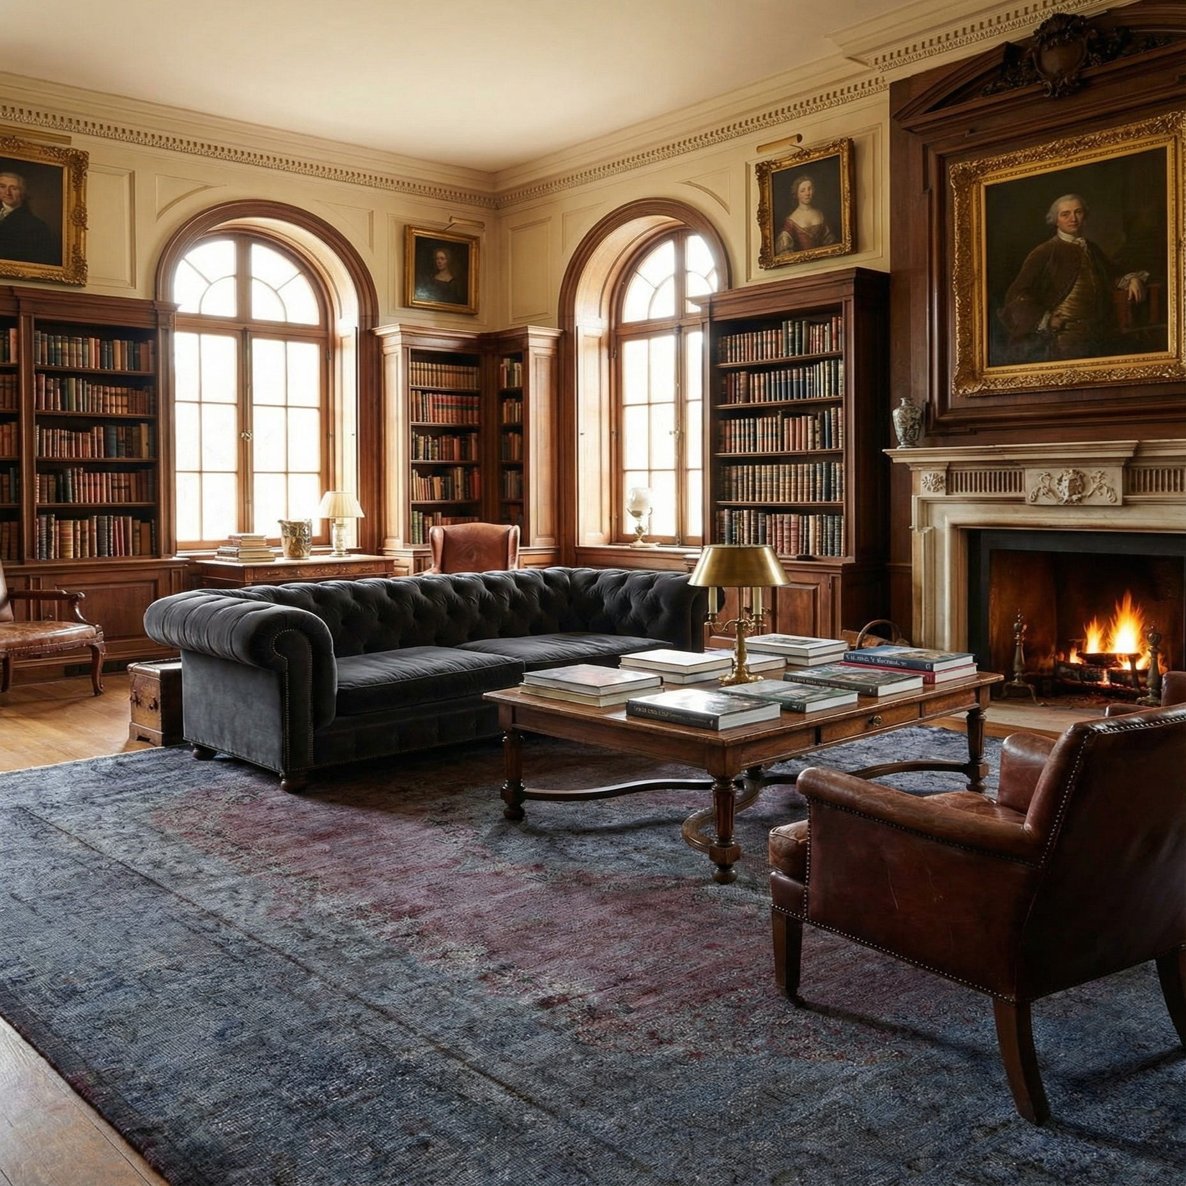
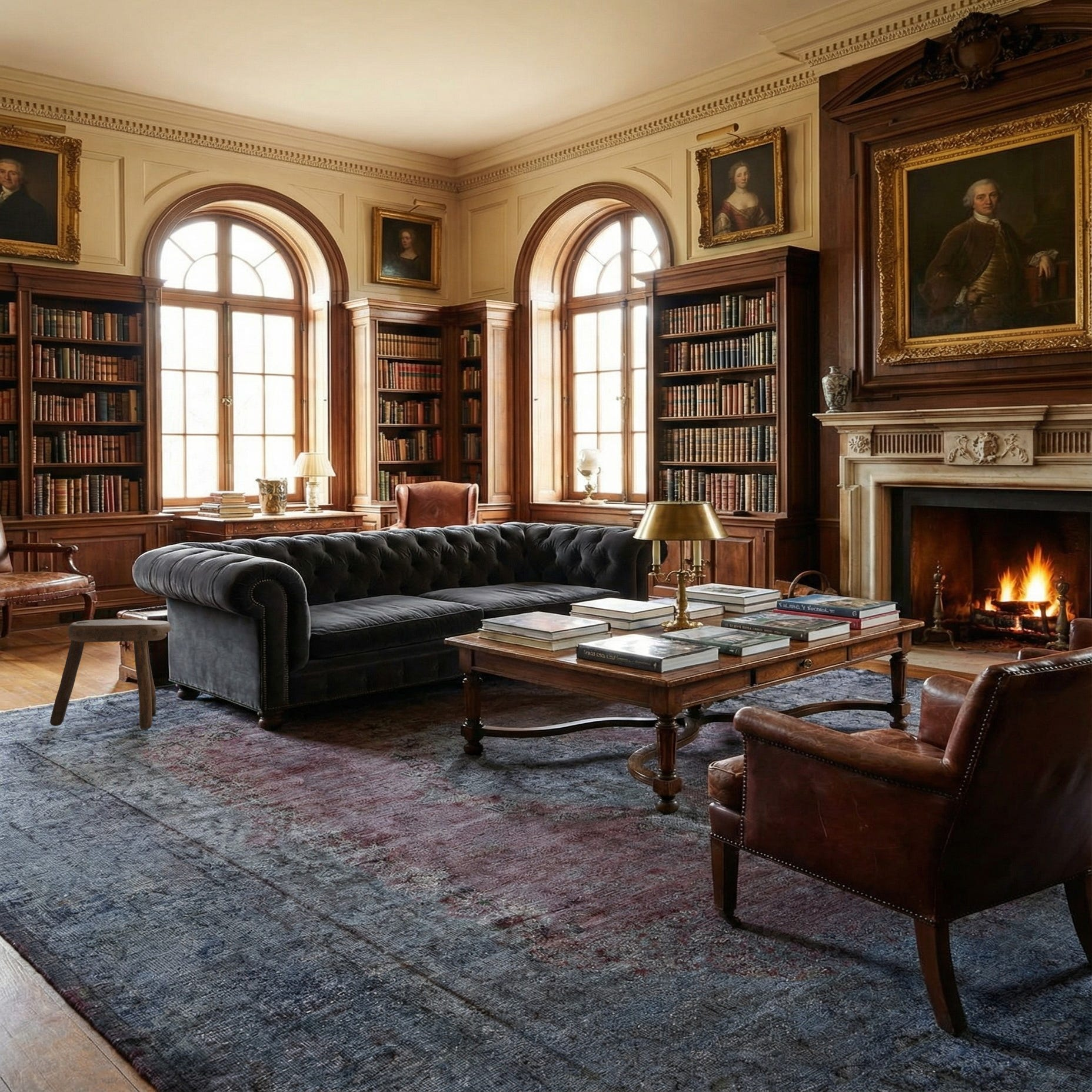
+ stool [49,619,171,730]
